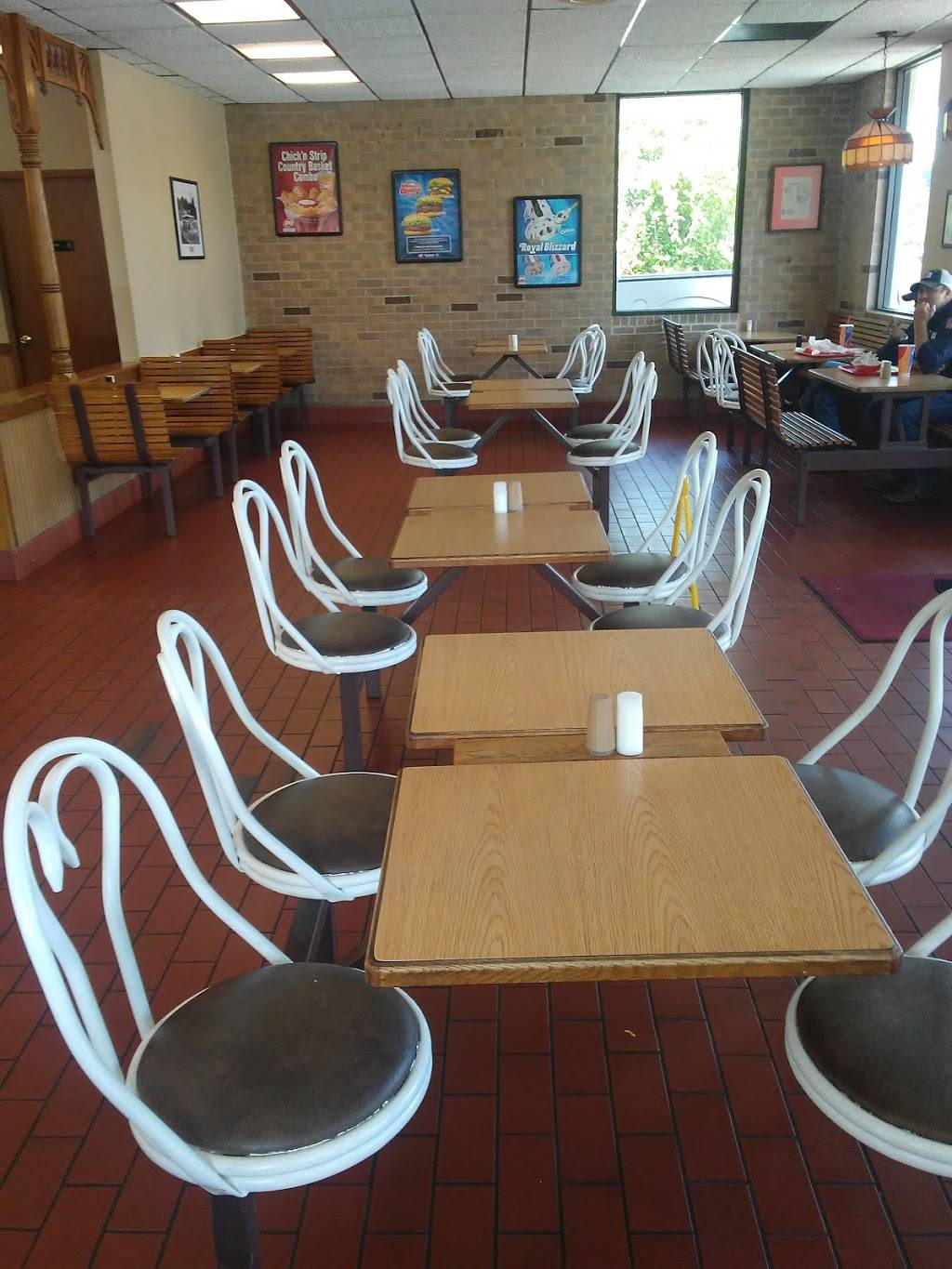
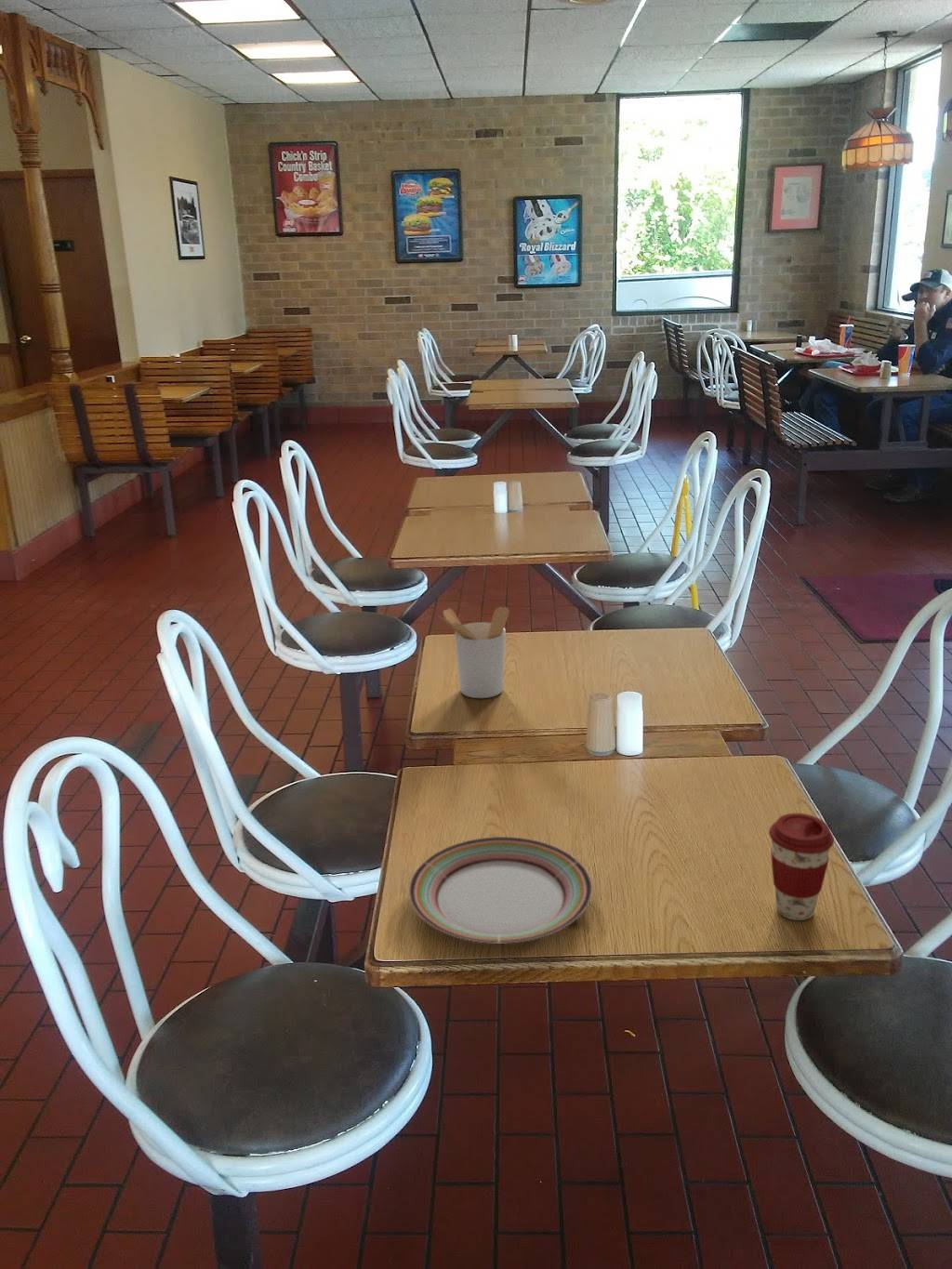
+ coffee cup [768,813,835,921]
+ utensil holder [437,606,510,699]
+ plate [408,836,593,944]
